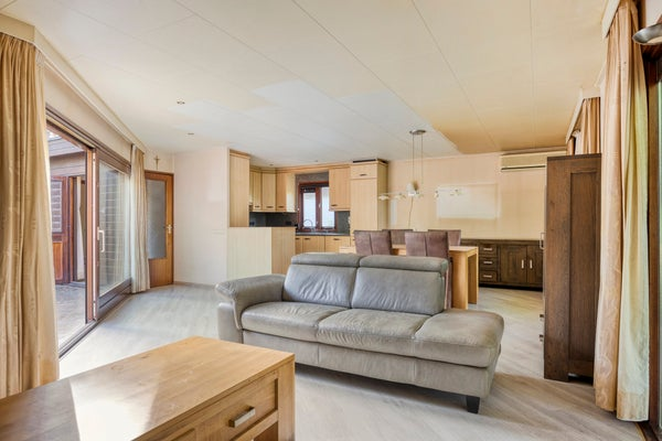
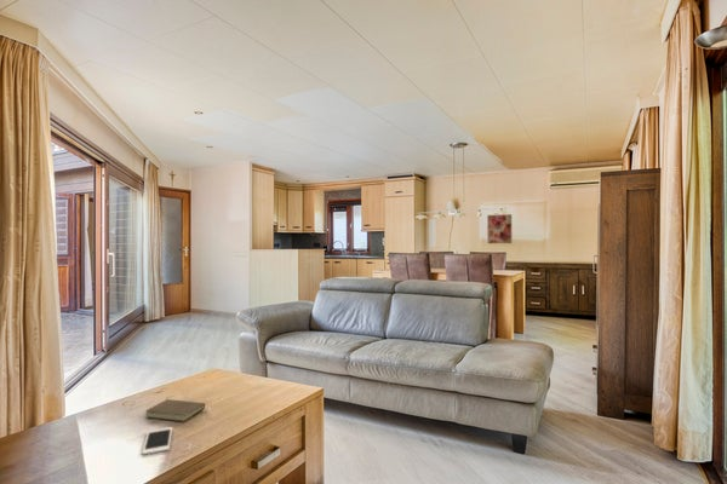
+ cell phone [141,426,173,456]
+ wall art [486,213,513,244]
+ book [144,394,206,422]
